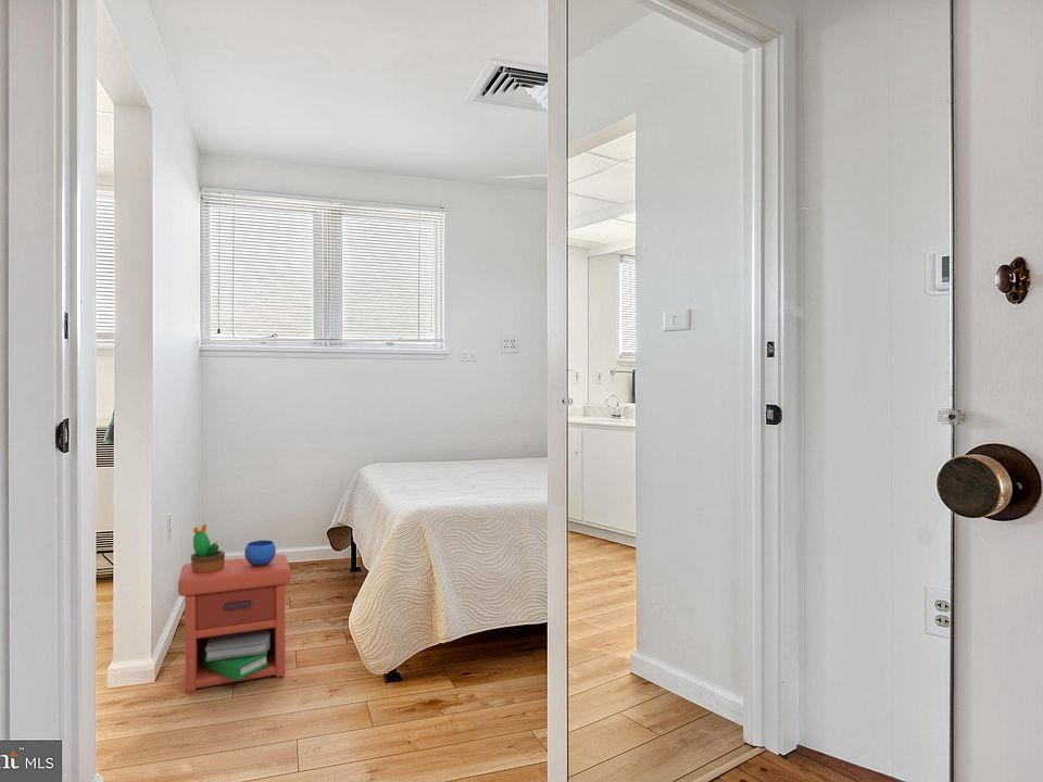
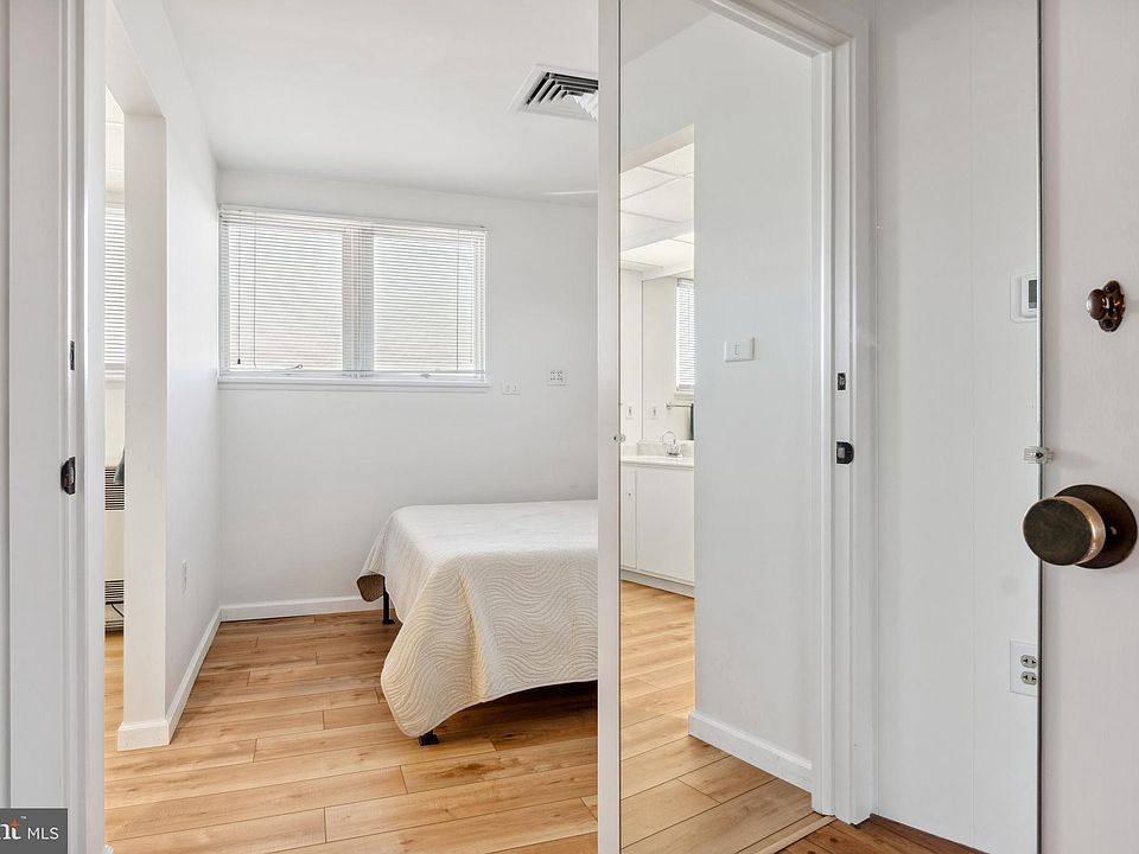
- nightstand [177,522,292,694]
